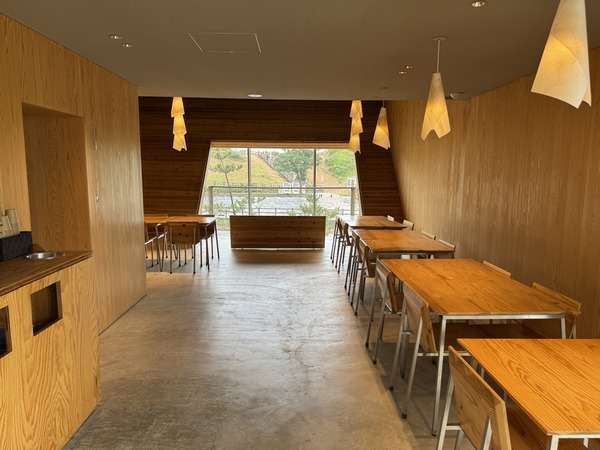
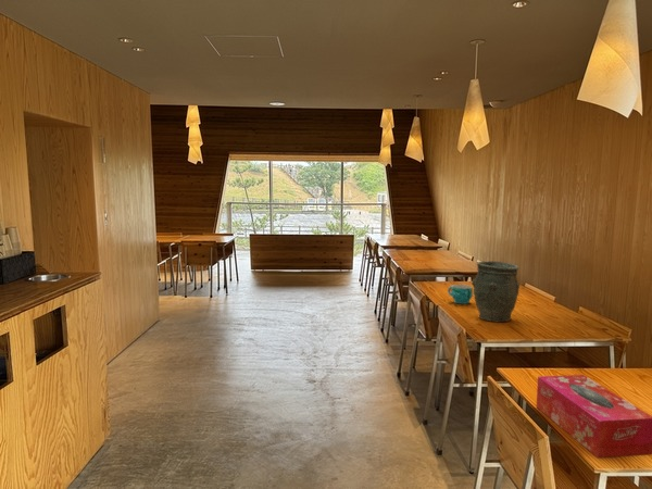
+ cup [447,284,474,305]
+ vase [471,261,521,323]
+ tissue box [536,374,652,459]
